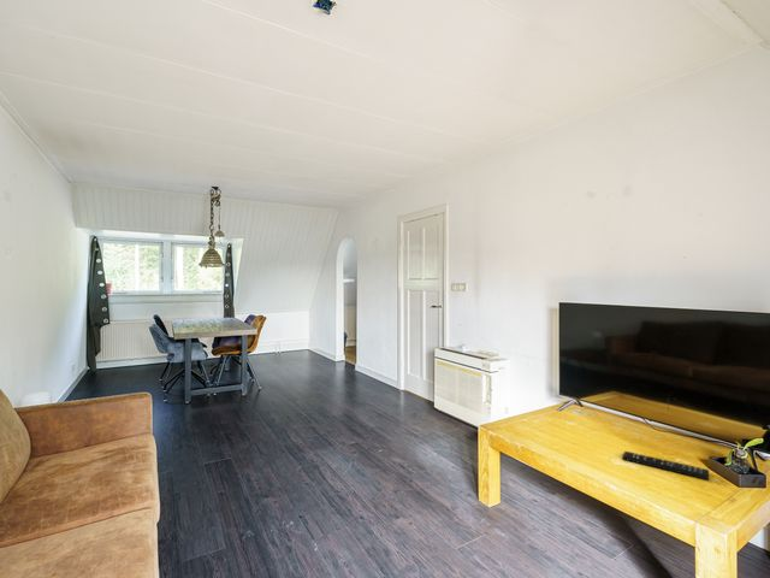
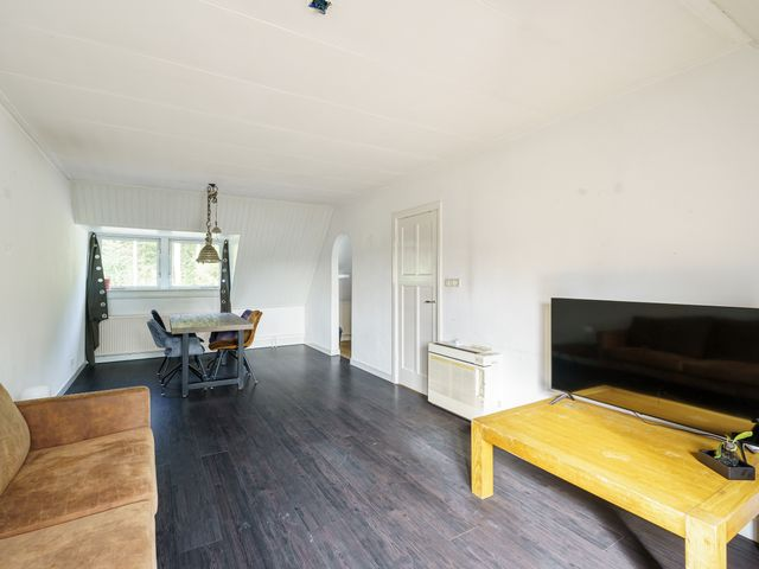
- remote control [621,450,710,480]
